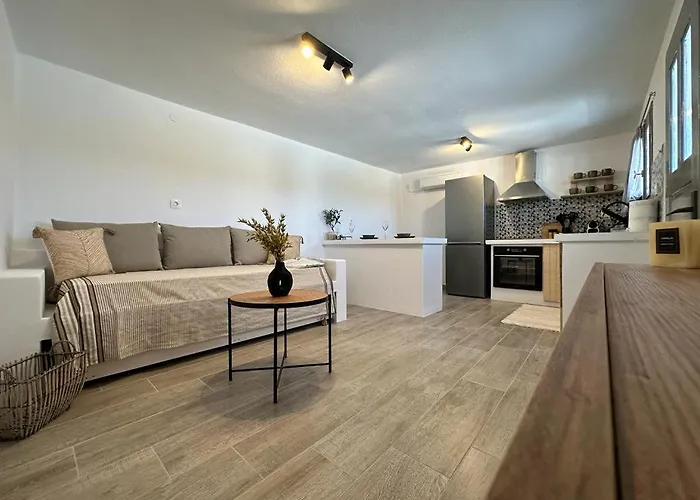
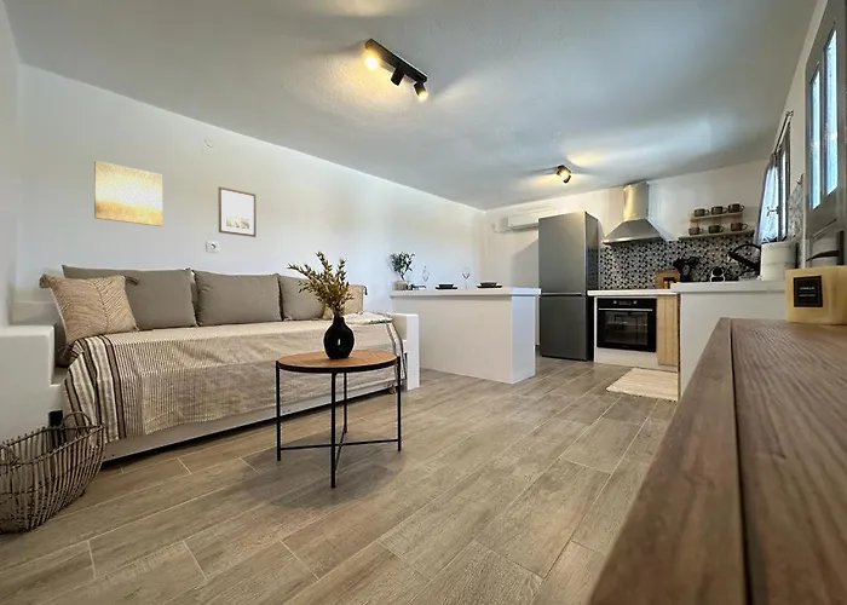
+ wall art [93,160,163,227]
+ wall art [218,185,258,238]
